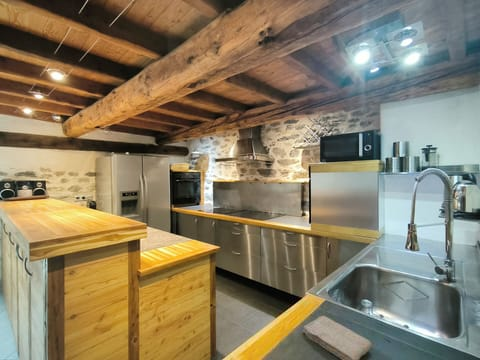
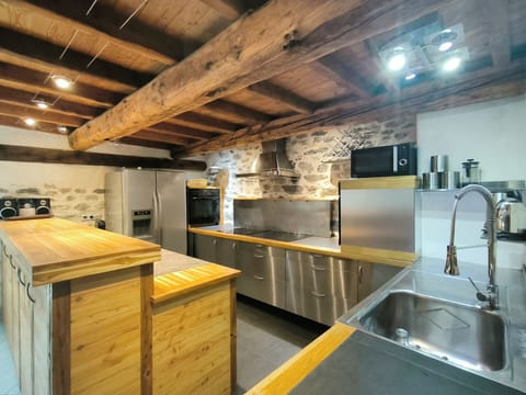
- washcloth [302,315,373,360]
